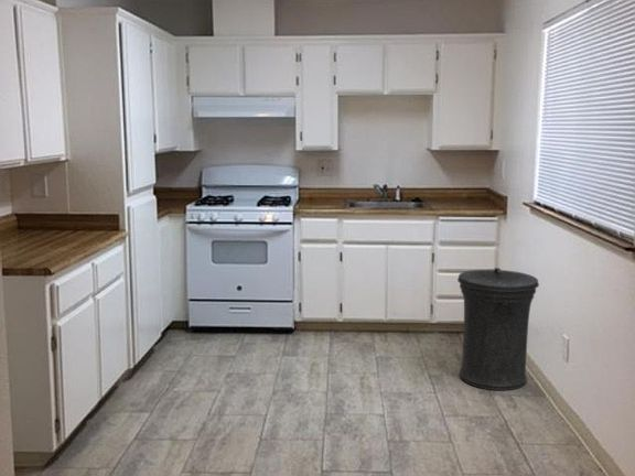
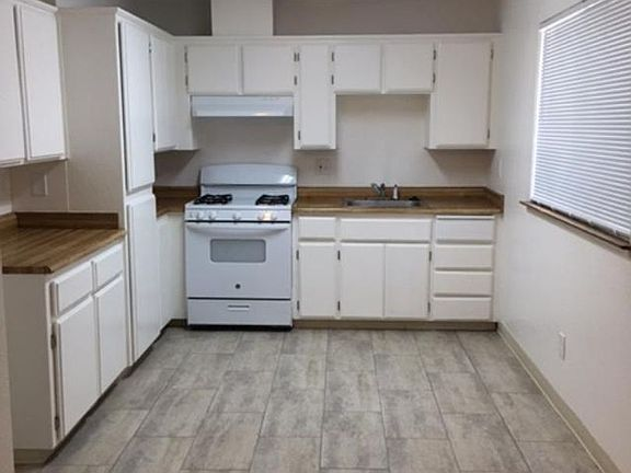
- trash can [456,267,540,391]
